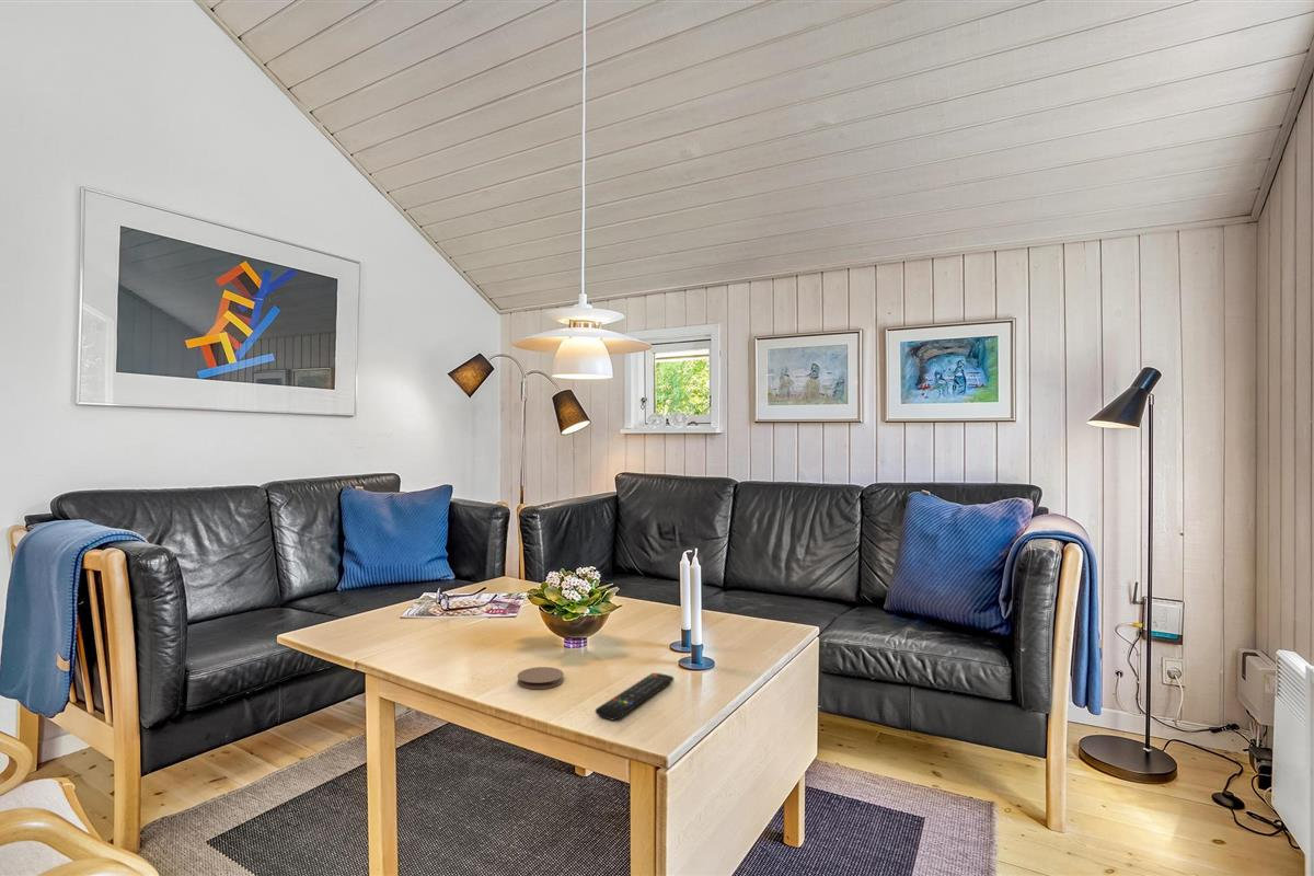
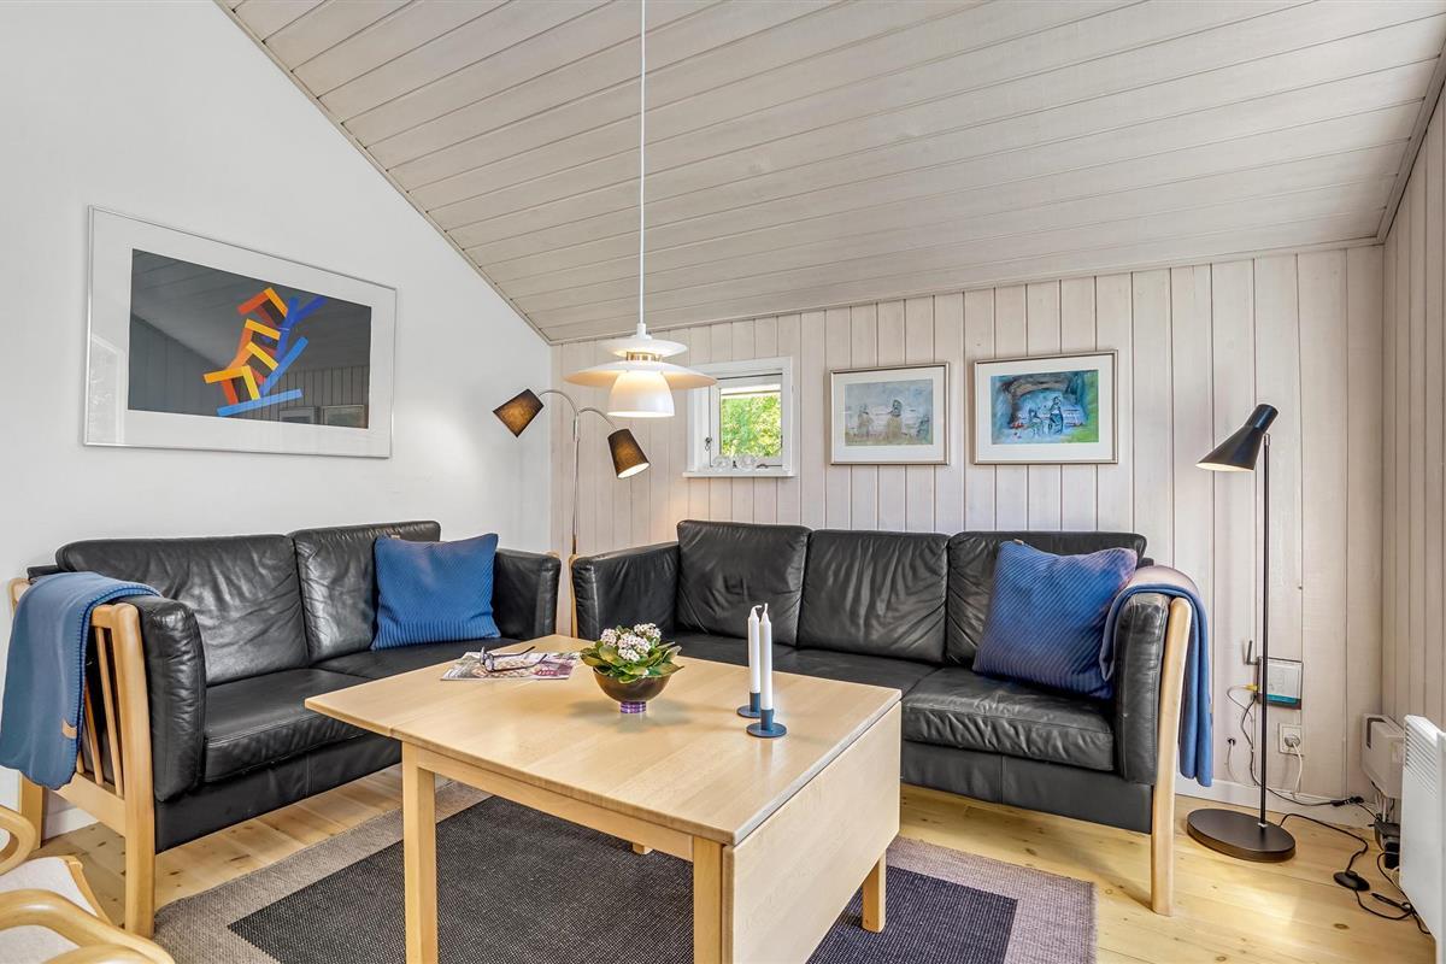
- remote control [595,672,675,721]
- coaster [517,666,564,690]
